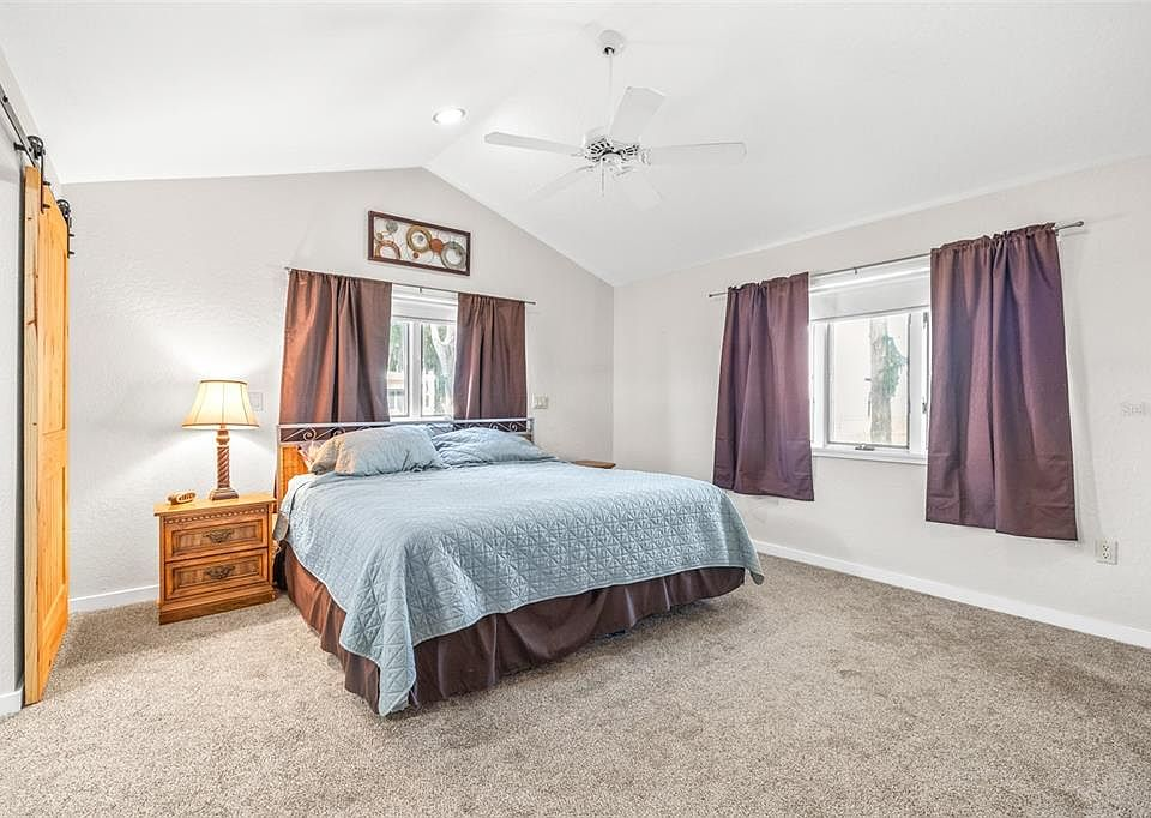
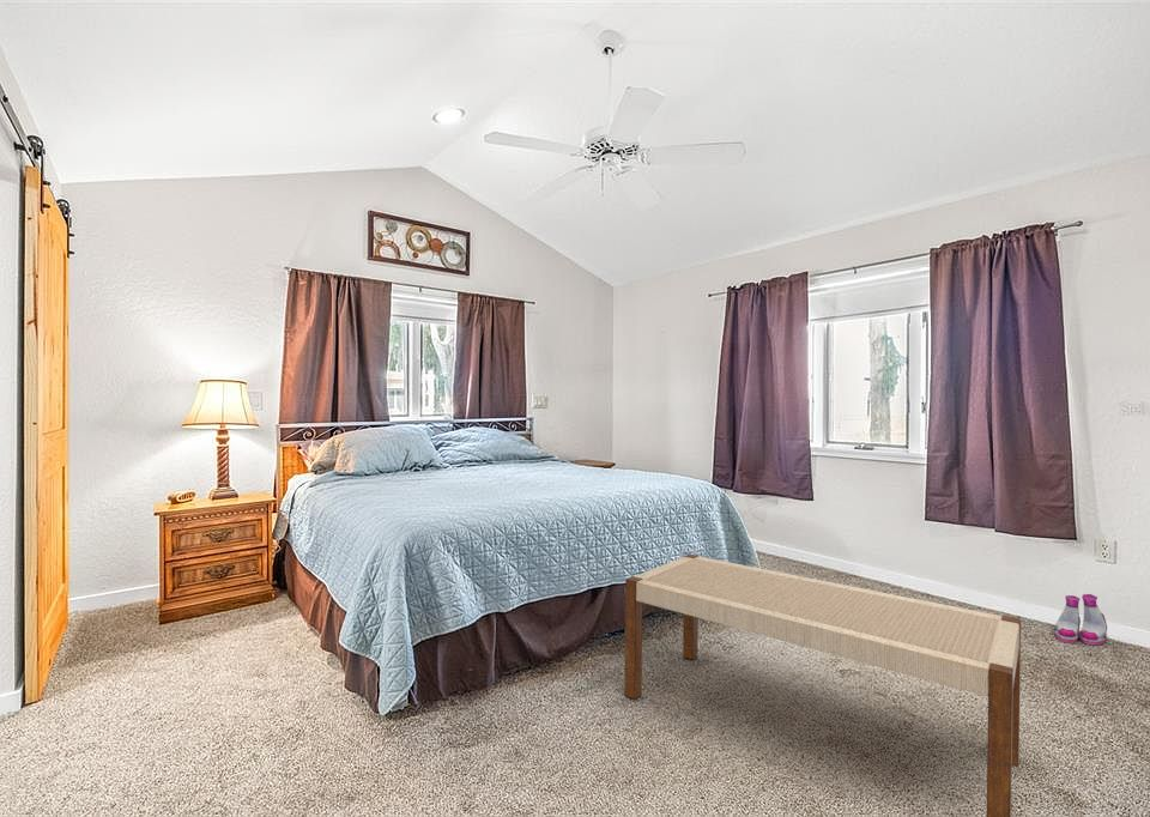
+ bench [623,552,1022,817]
+ boots [1053,593,1109,646]
